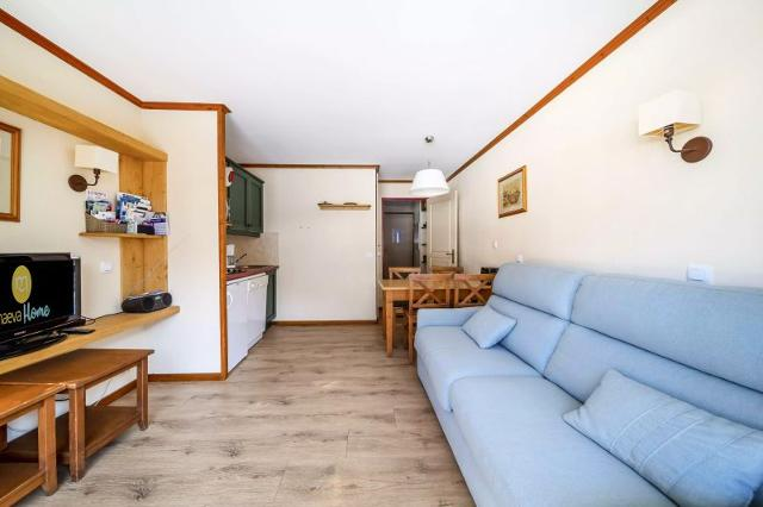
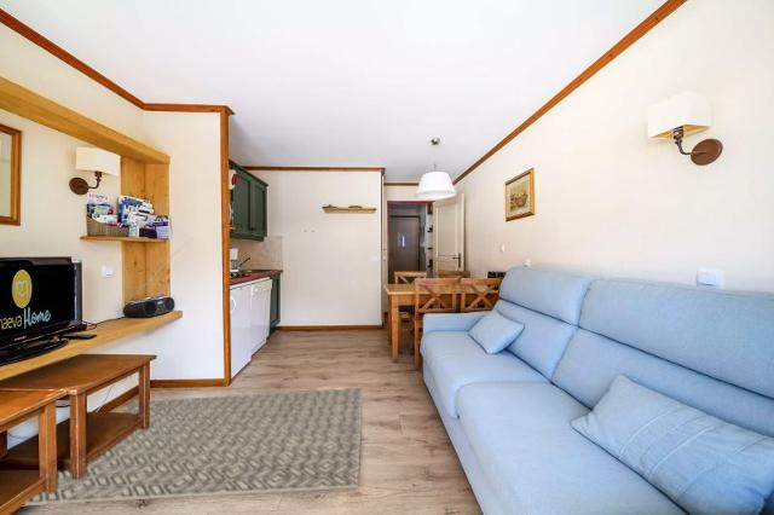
+ rug [23,387,364,507]
